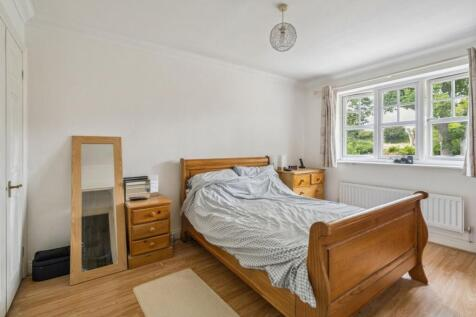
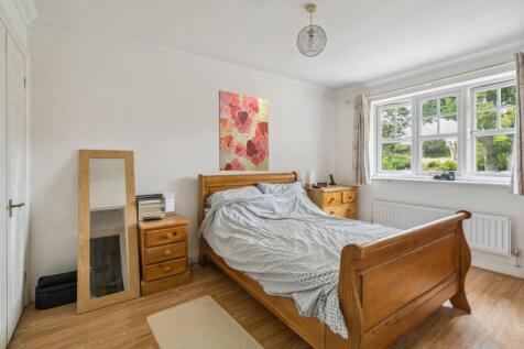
+ wall art [218,89,270,172]
